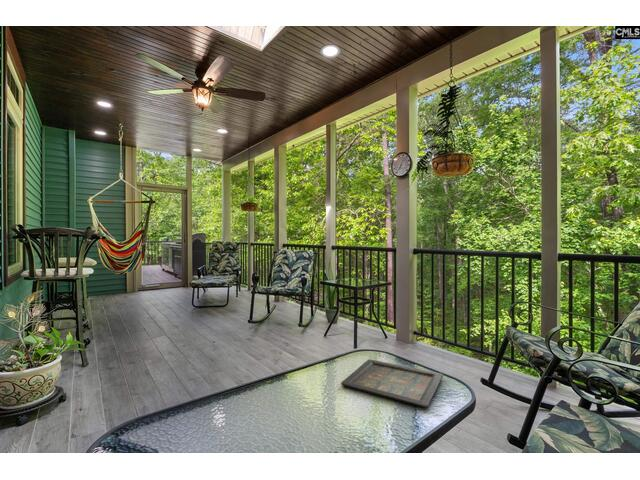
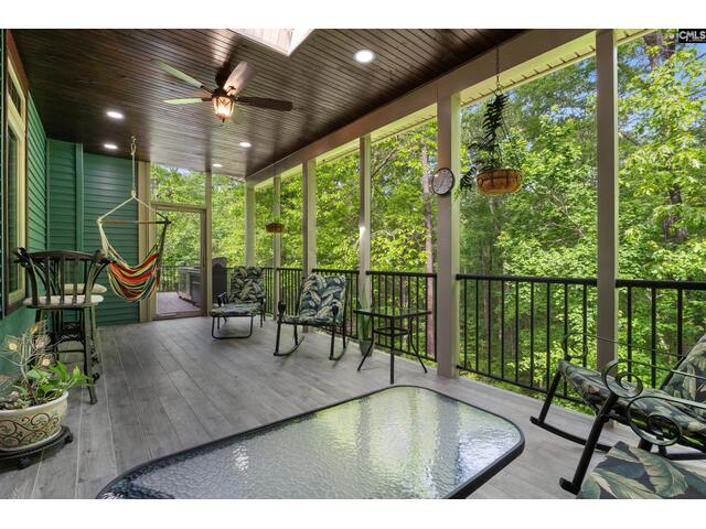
- icon panel [340,358,444,409]
